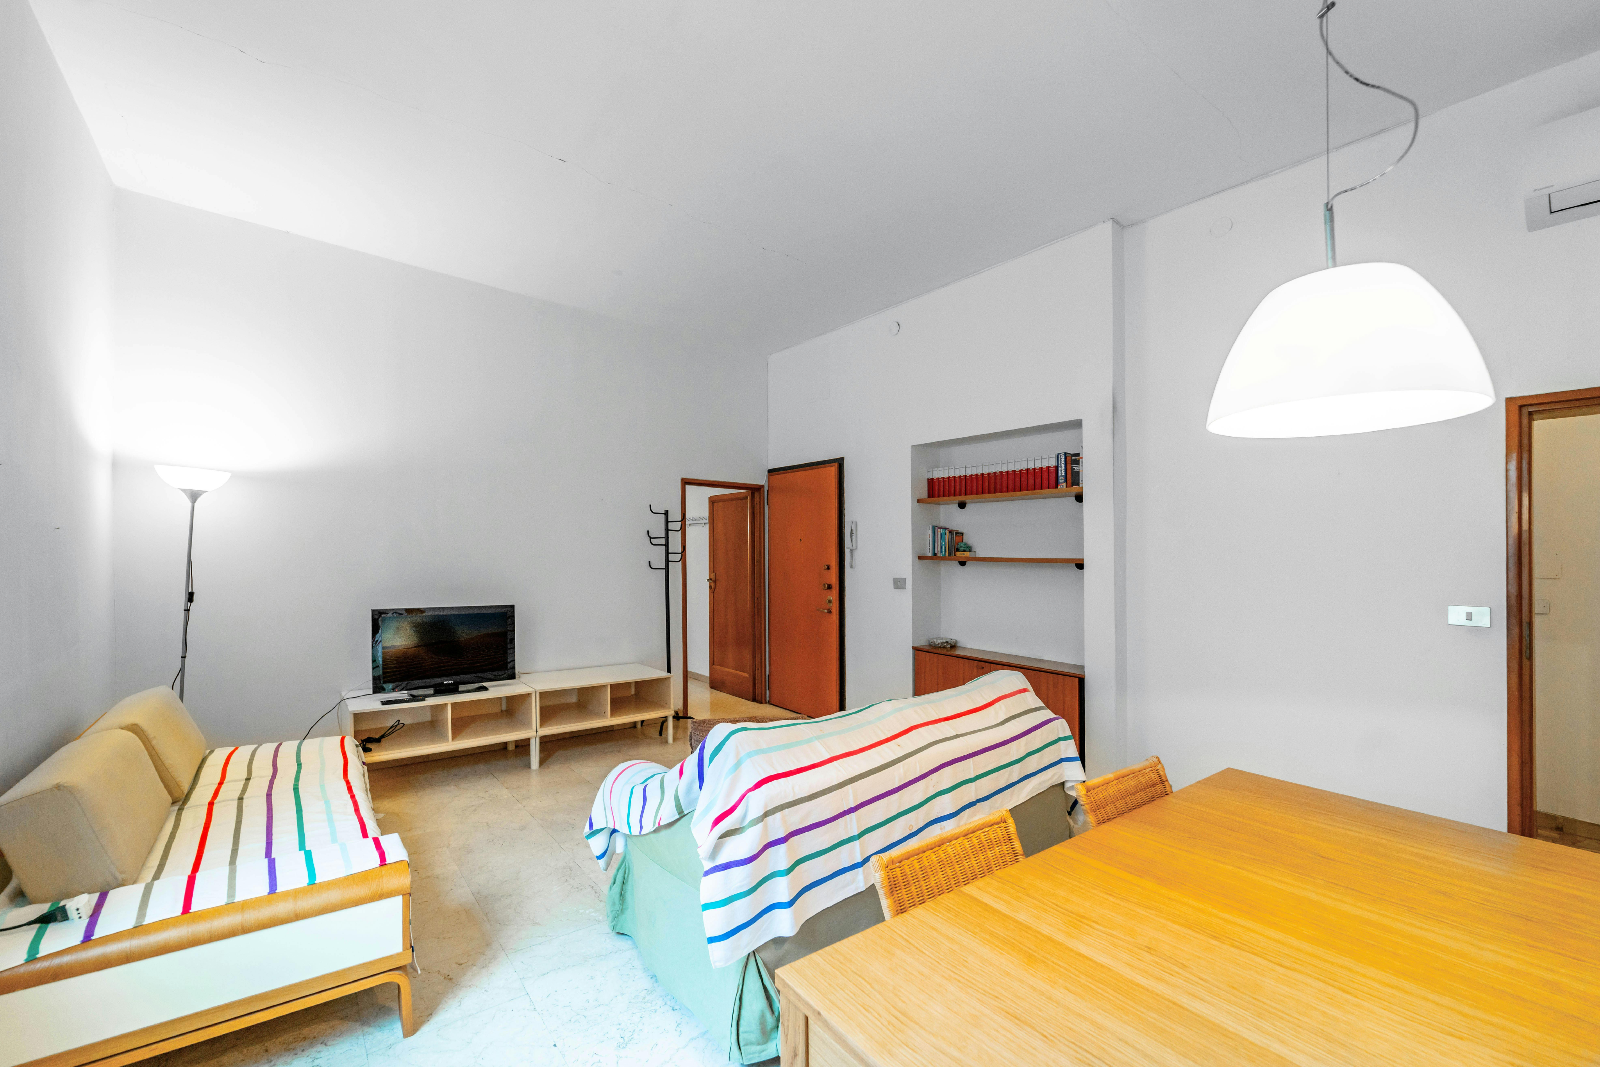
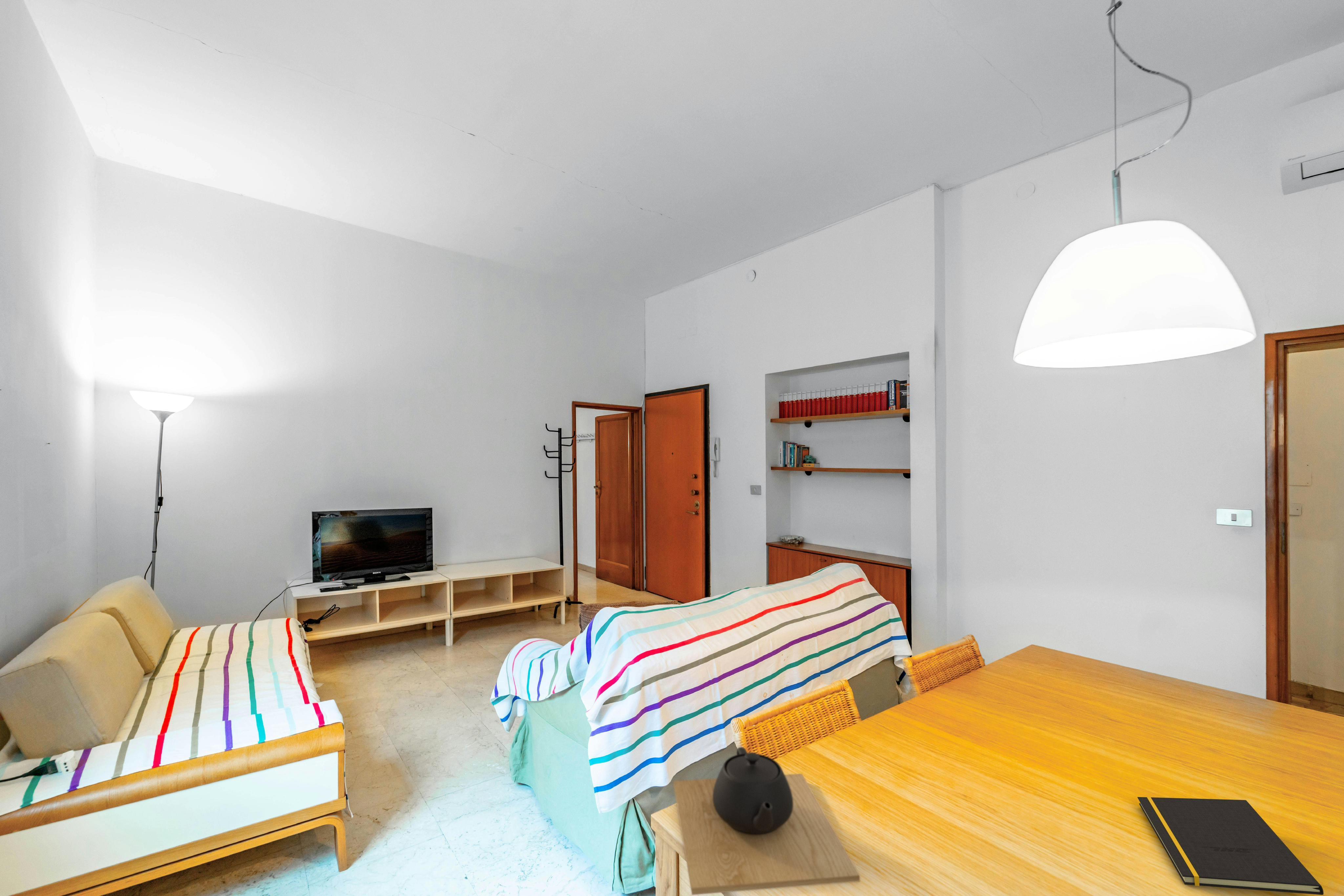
+ notepad [1137,796,1324,895]
+ teapot [673,747,860,895]
